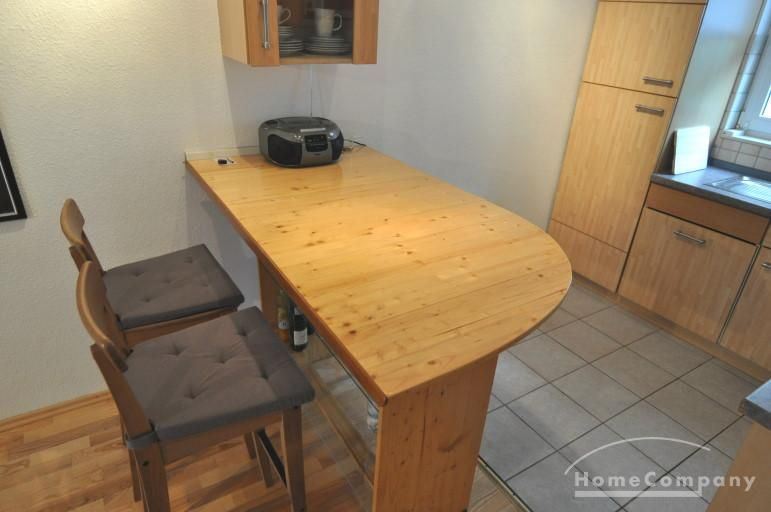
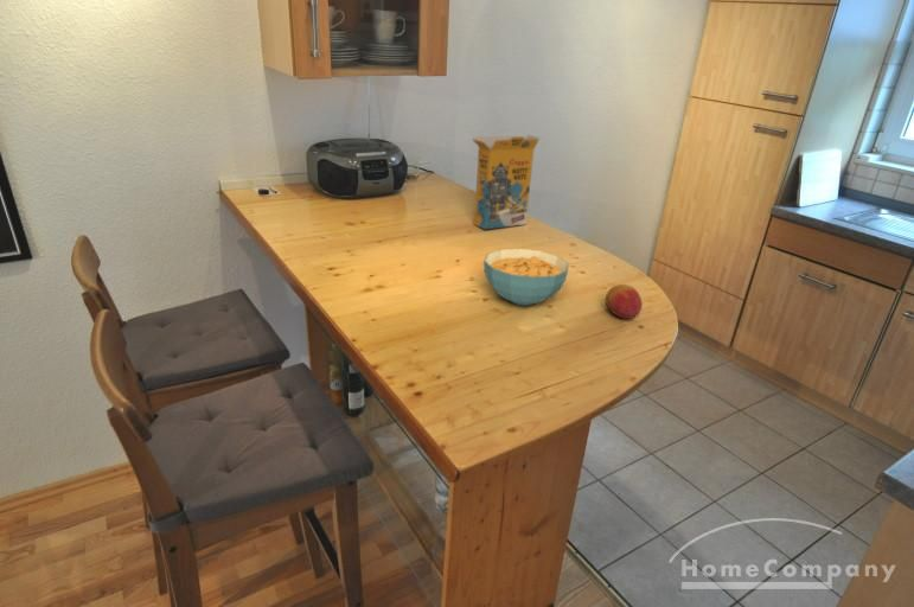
+ fruit [605,283,644,320]
+ cereal bowl [482,248,570,307]
+ cereal box [472,134,541,230]
